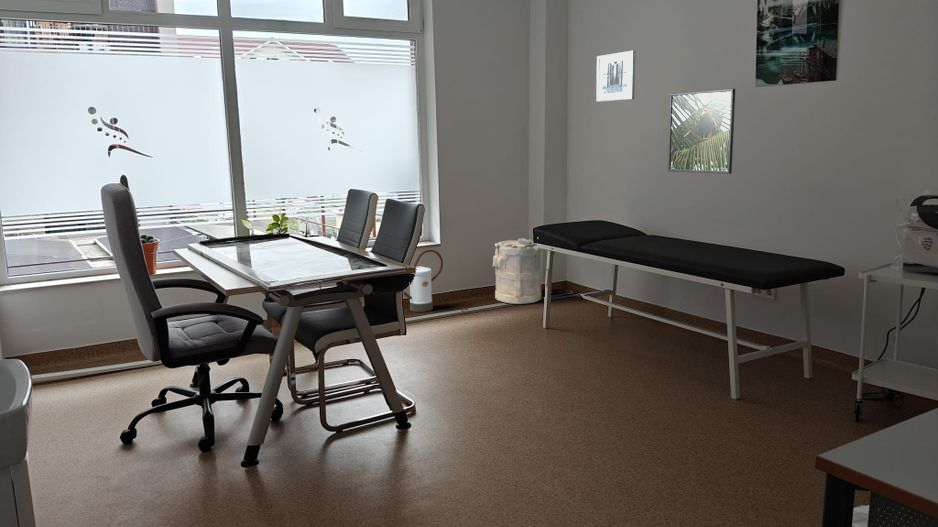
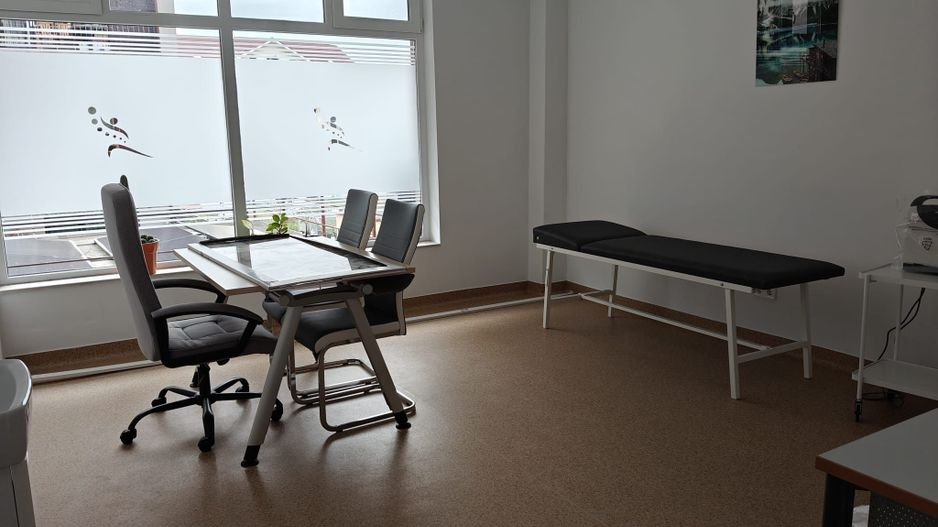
- wall art [595,50,636,103]
- watering can [403,249,444,313]
- laundry hamper [491,237,543,305]
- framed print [667,88,736,175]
